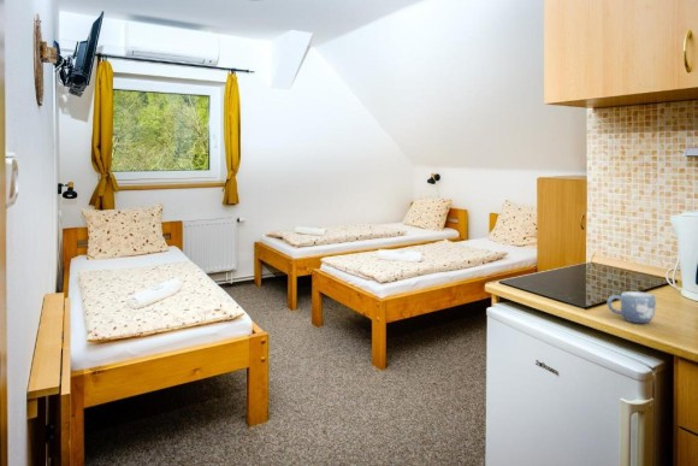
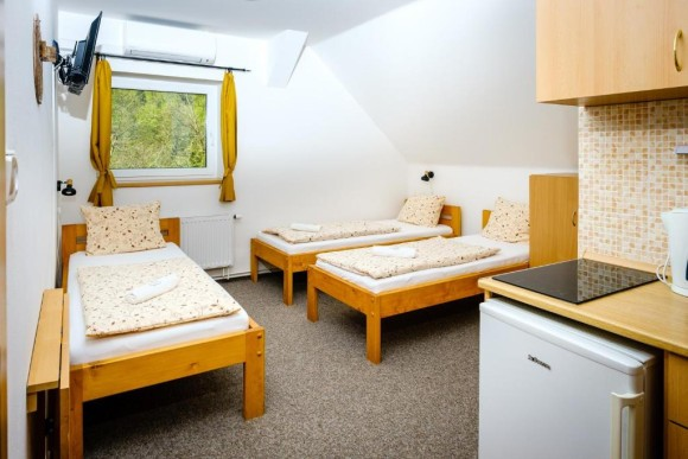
- mug [607,290,657,324]
